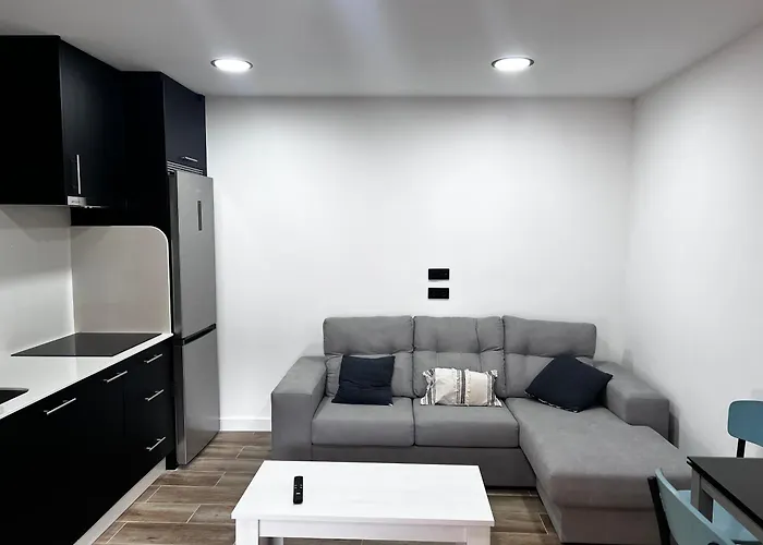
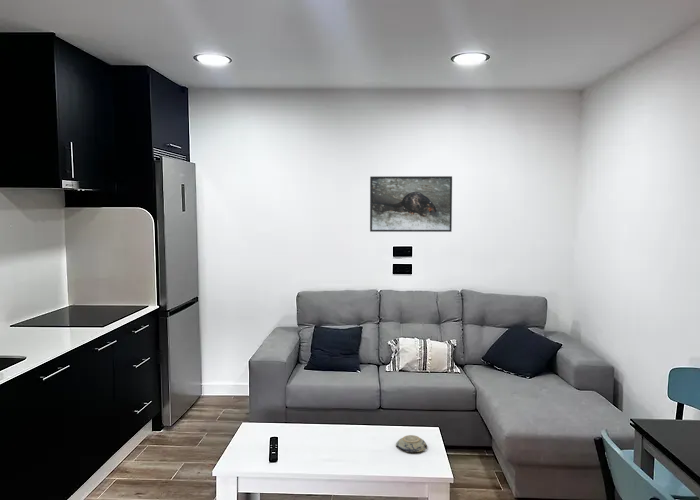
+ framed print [369,175,453,233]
+ decorative bowl [395,434,428,453]
